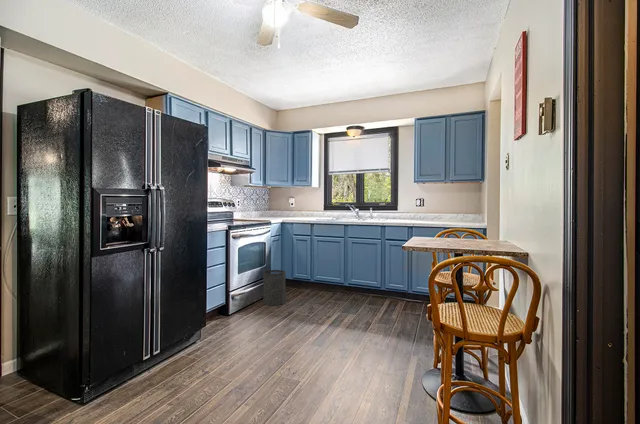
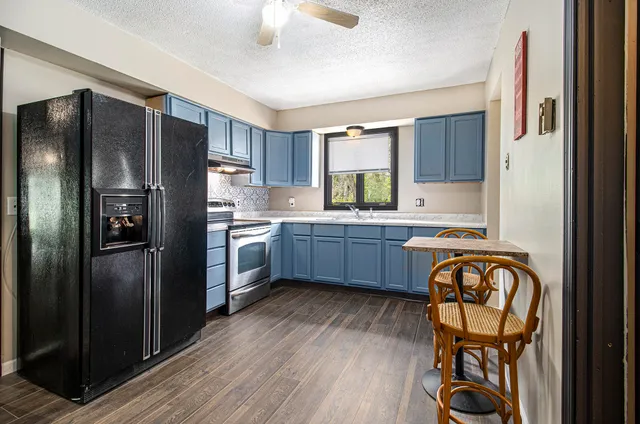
- trash can [262,269,286,306]
